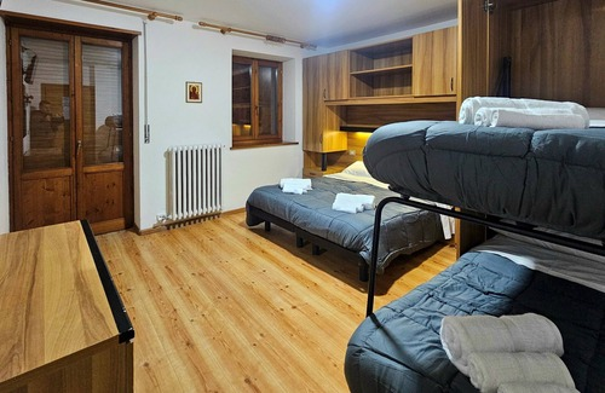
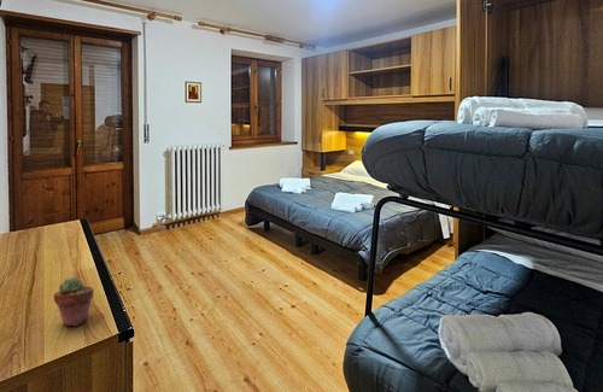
+ potted succulent [53,276,95,327]
